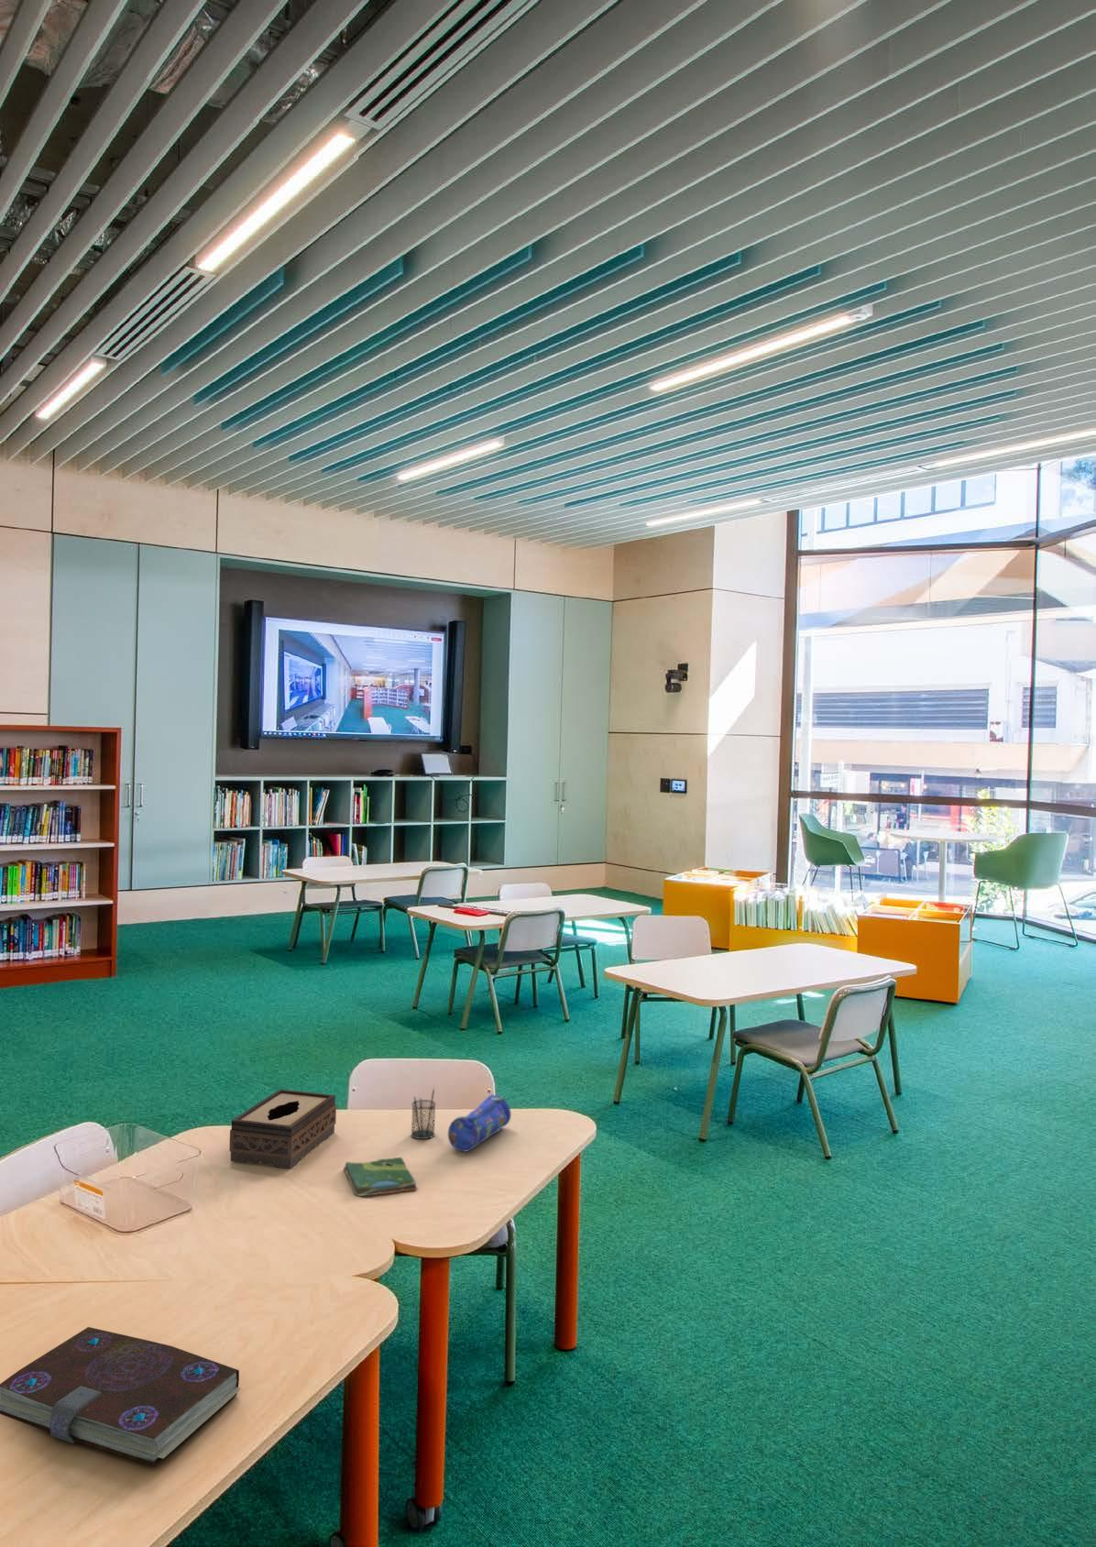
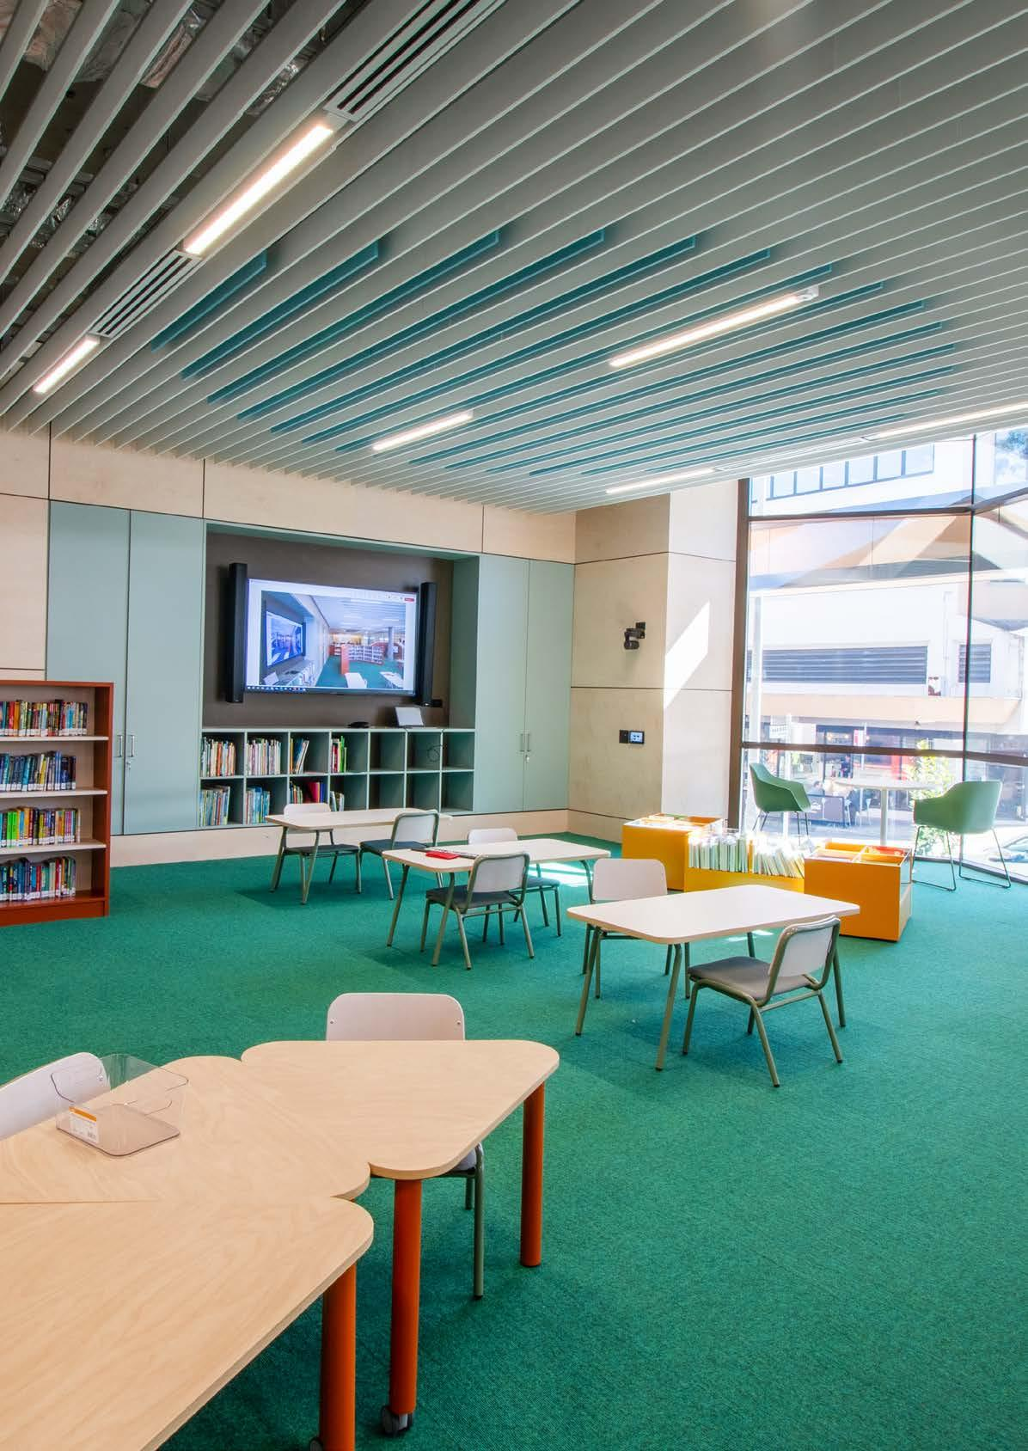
- notebook [343,1157,419,1197]
- pencil case [447,1094,512,1153]
- pencil holder [410,1087,437,1140]
- book [0,1326,242,1468]
- tissue box [228,1089,337,1170]
